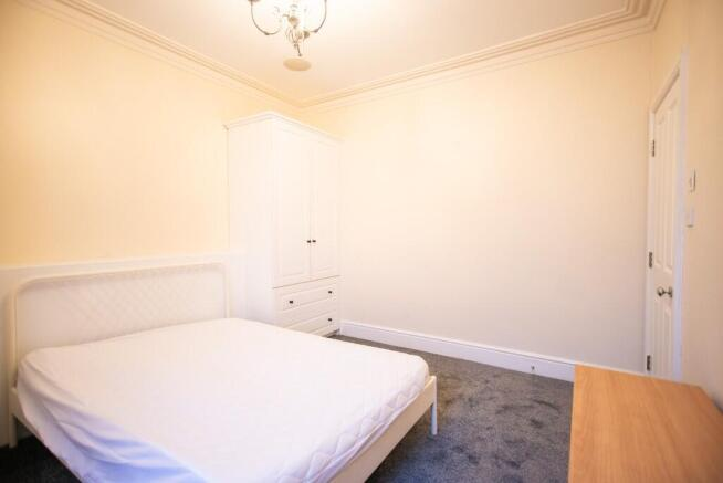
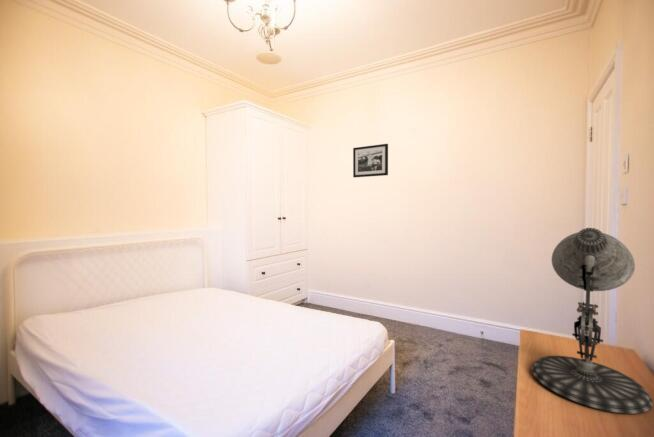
+ picture frame [352,143,389,178]
+ desk lamp [530,227,654,415]
